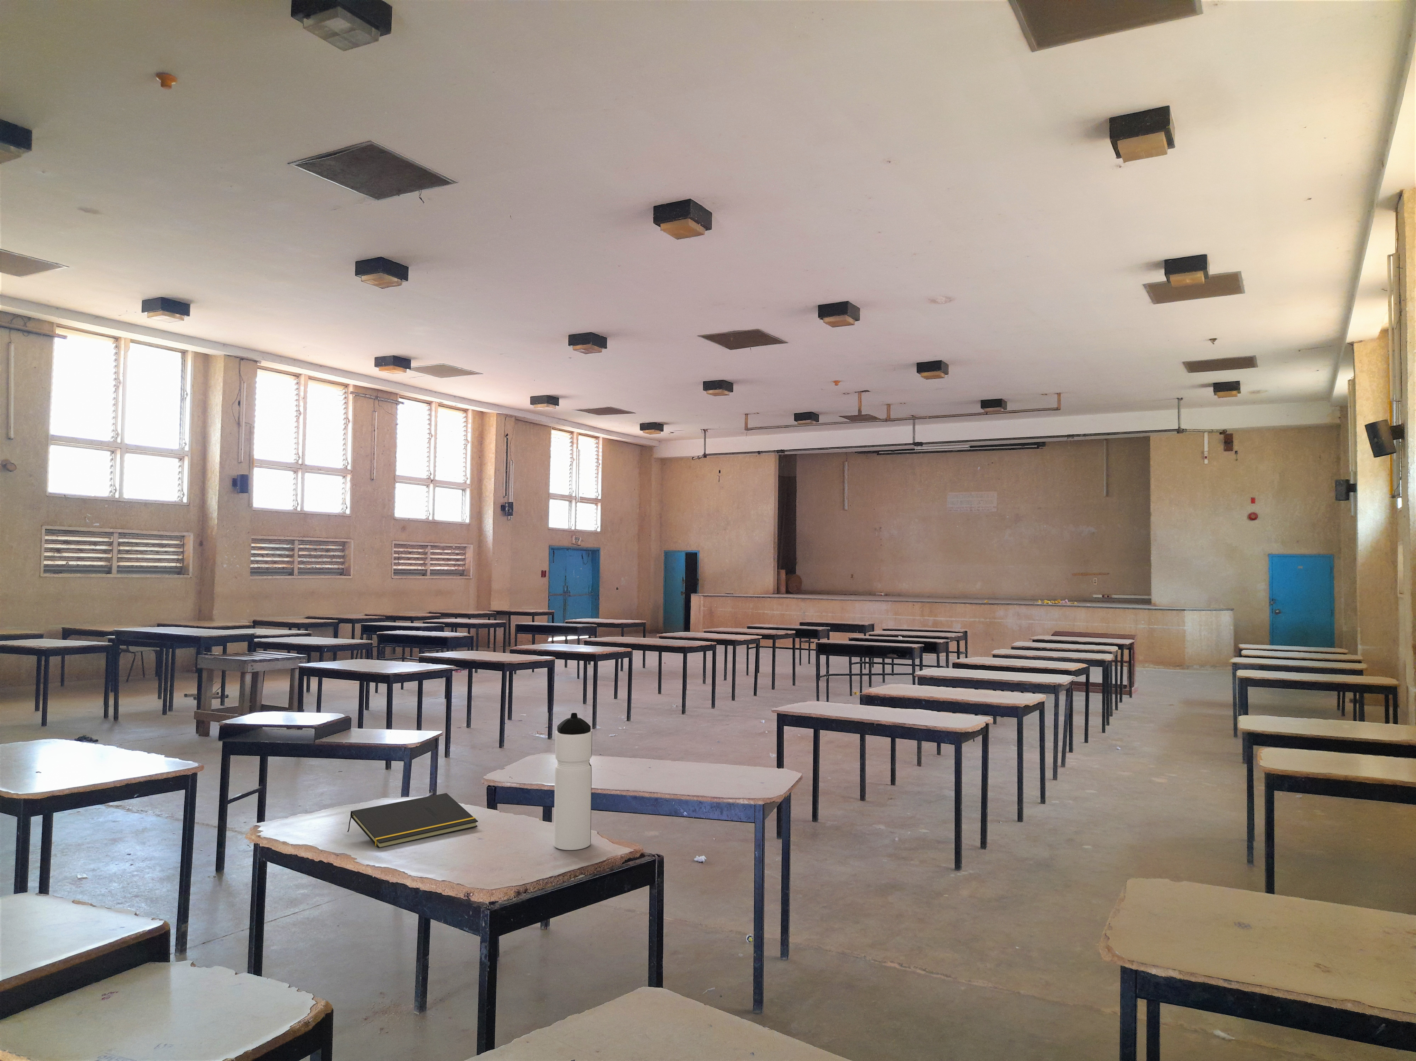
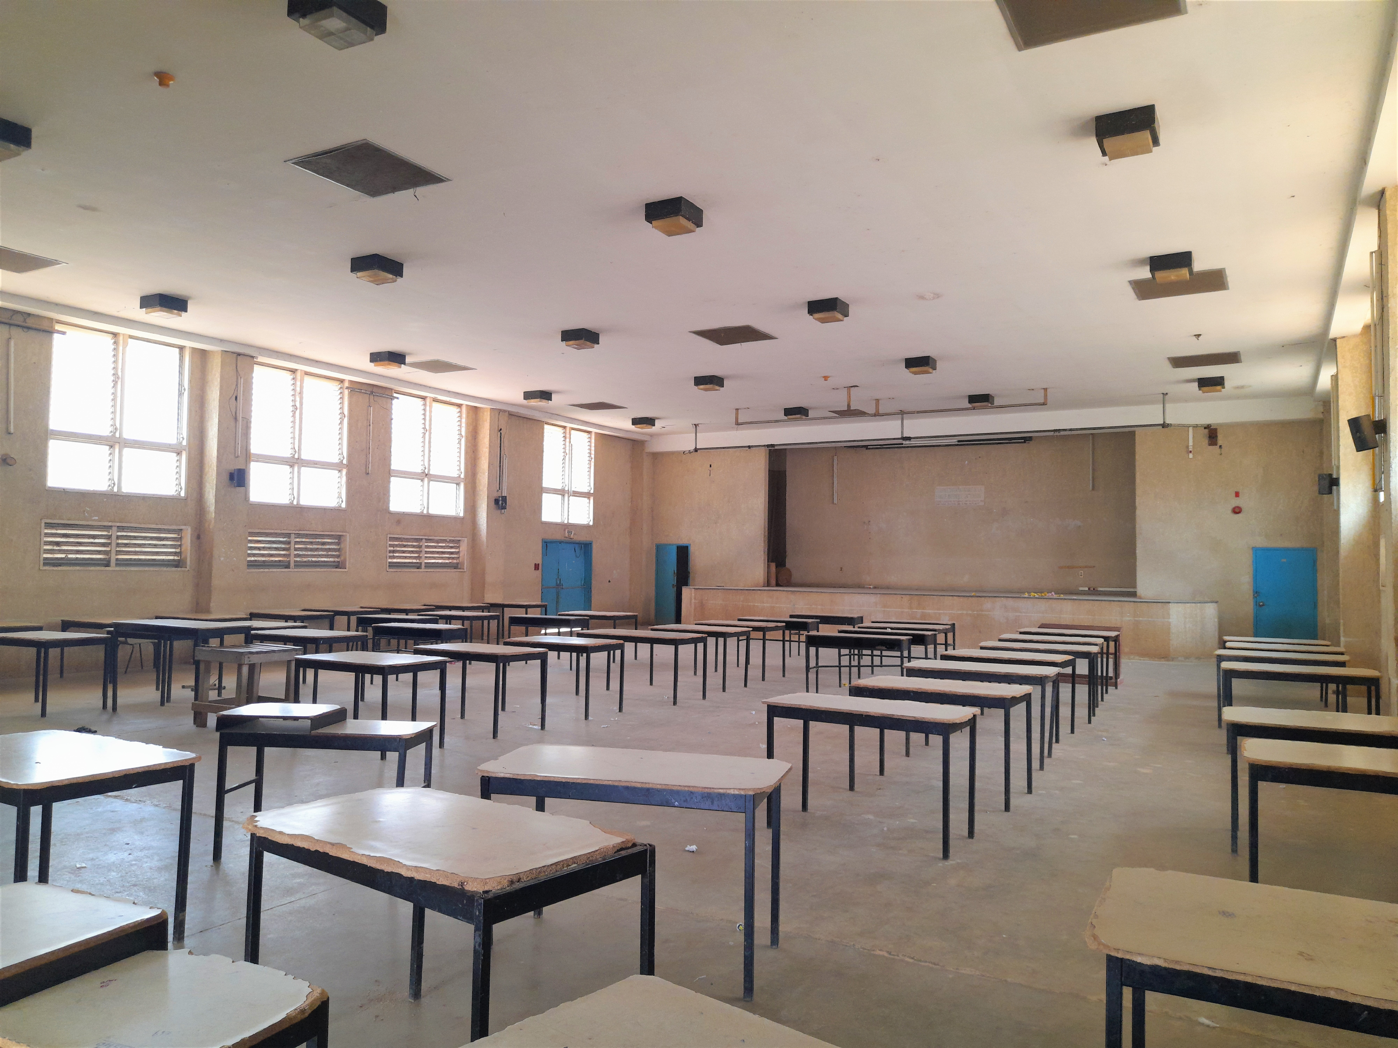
- water bottle [553,712,592,850]
- notepad [347,792,478,848]
